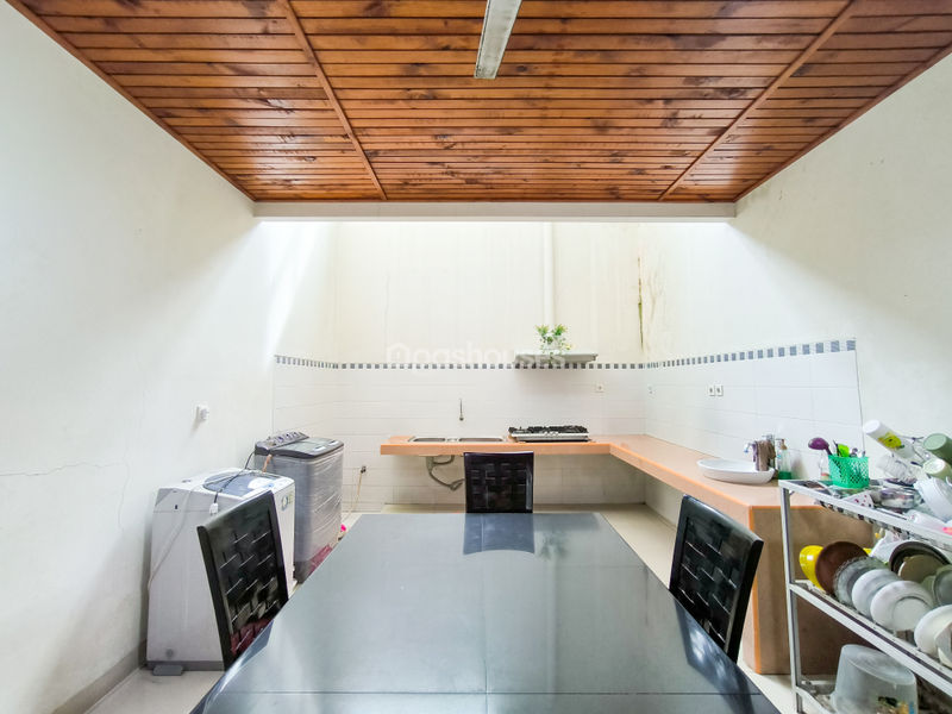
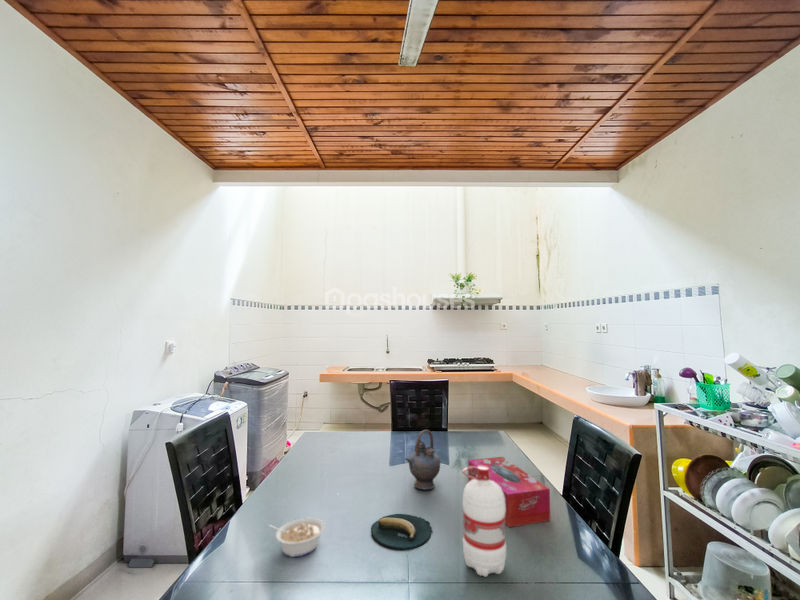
+ tissue box [467,456,551,528]
+ water bottle [461,466,507,578]
+ banana [370,513,434,551]
+ teapot [404,429,441,491]
+ legume [267,517,326,558]
